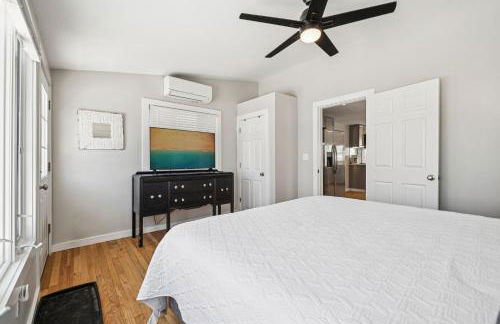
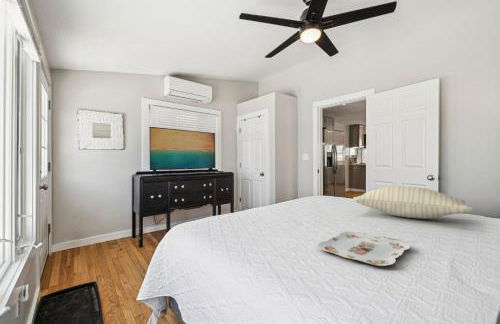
+ pillow [352,185,474,220]
+ serving tray [317,231,411,267]
